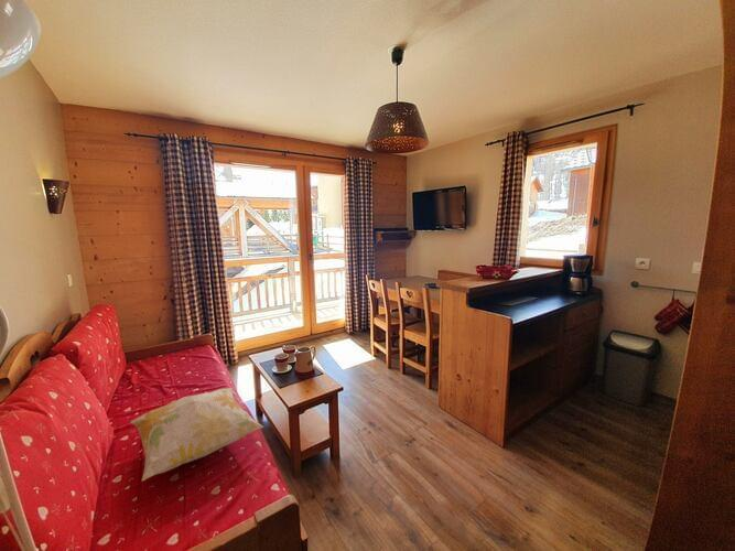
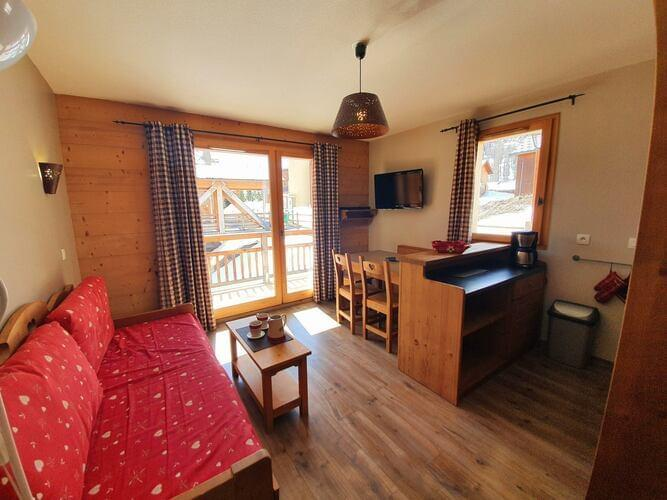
- decorative pillow [130,387,264,482]
